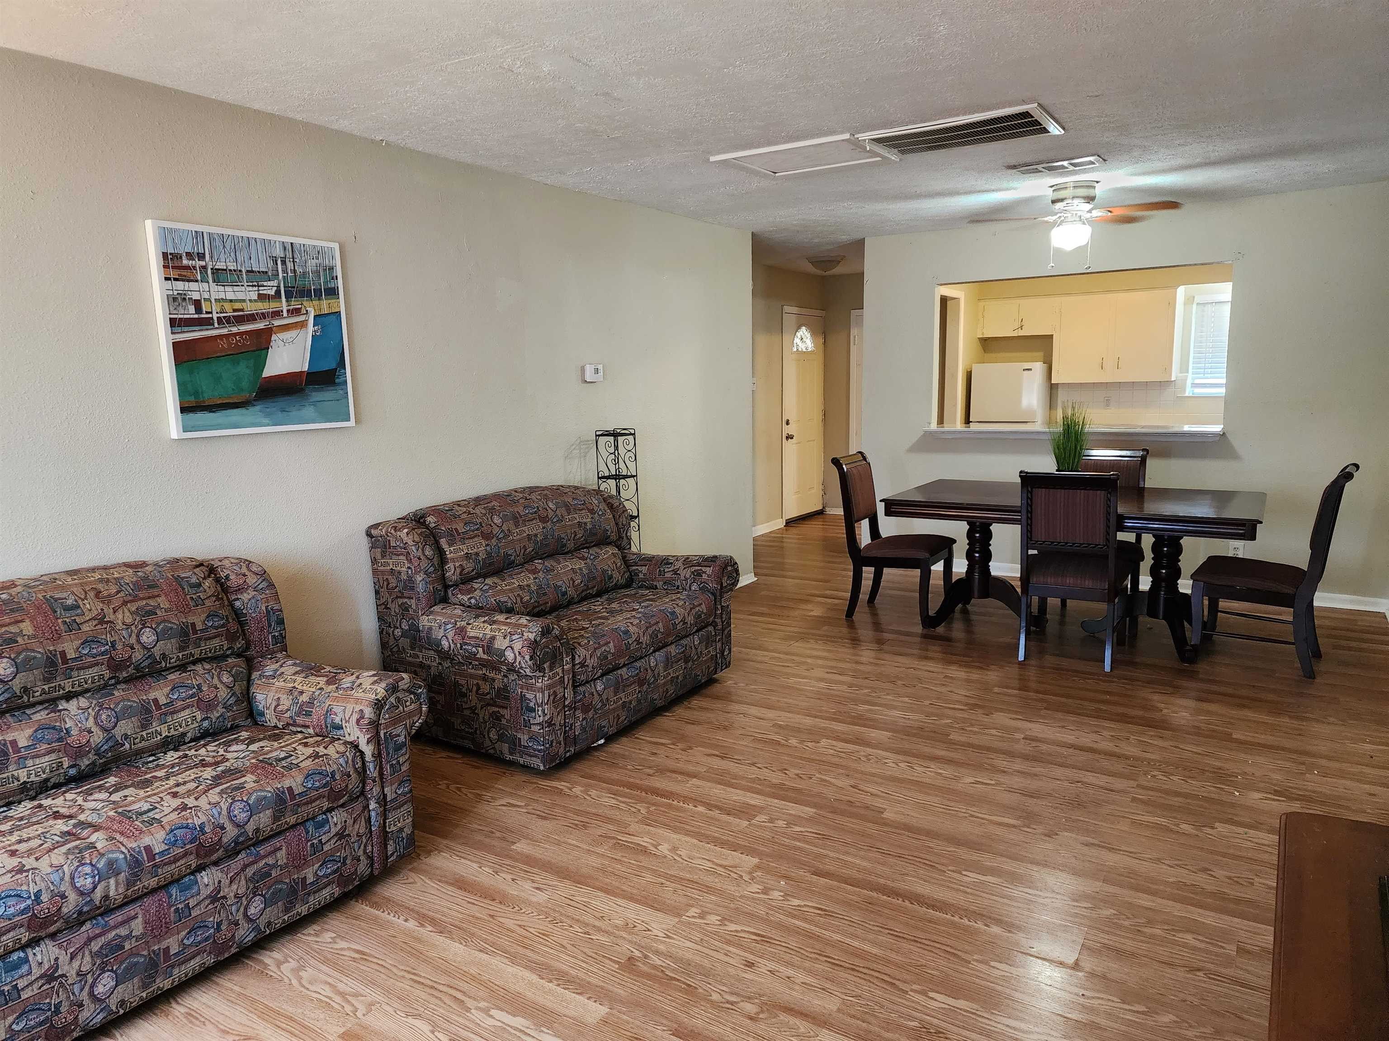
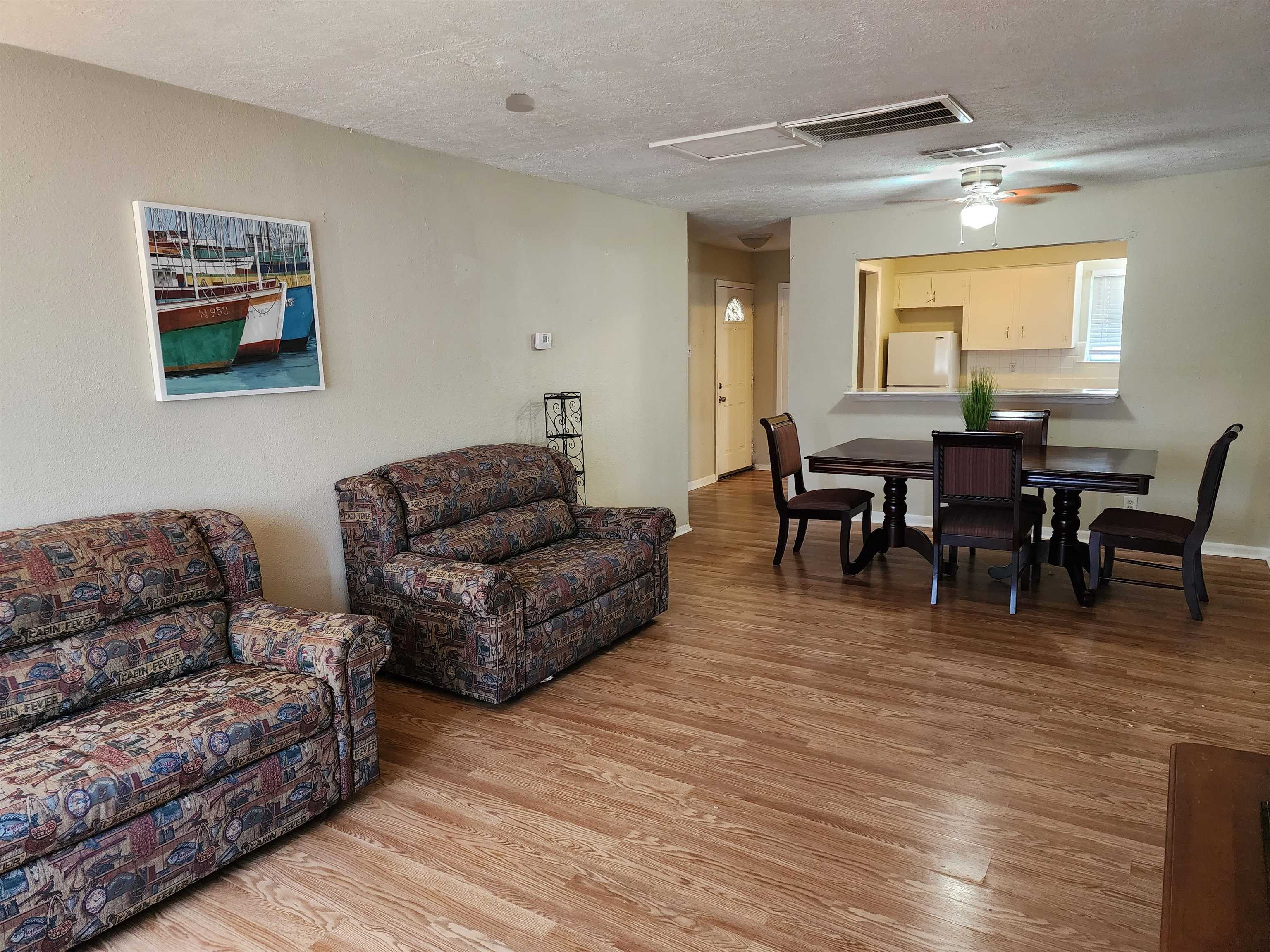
+ smoke detector [505,92,535,113]
